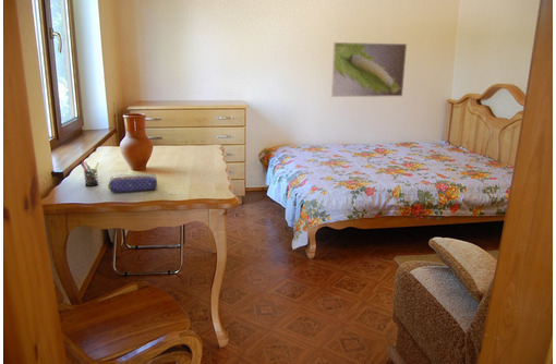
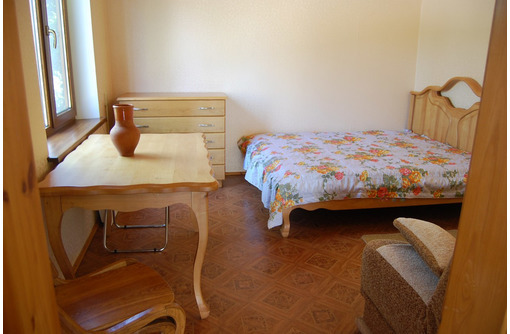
- pencil case [107,172,158,193]
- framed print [330,41,408,98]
- pen holder [80,159,100,187]
